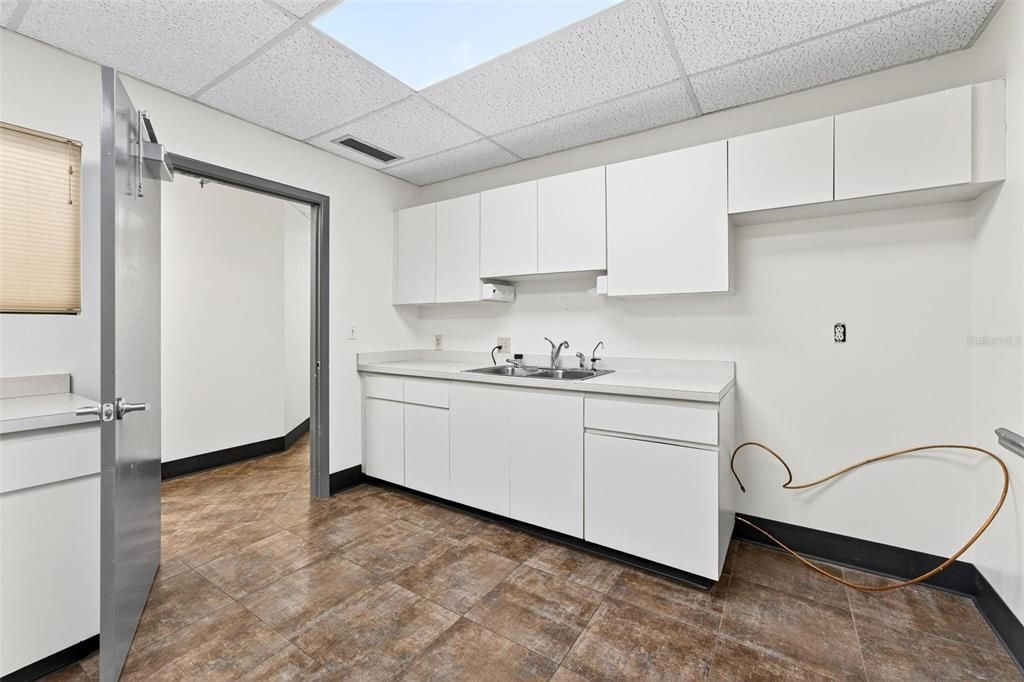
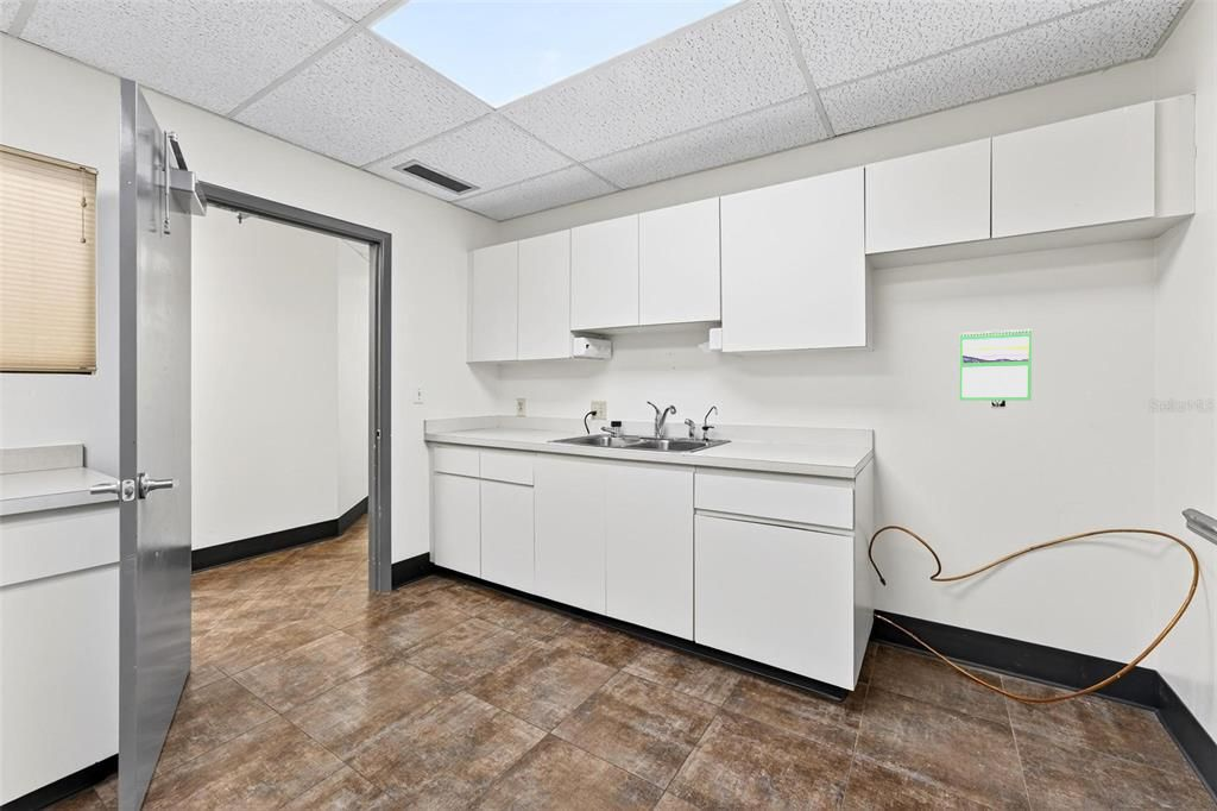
+ calendar [958,328,1033,402]
